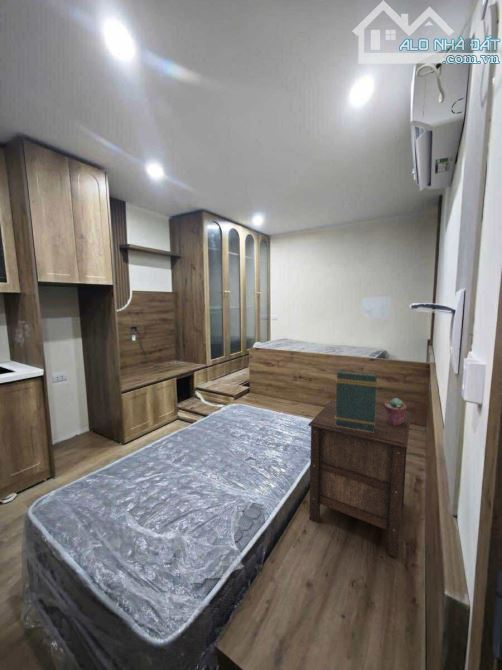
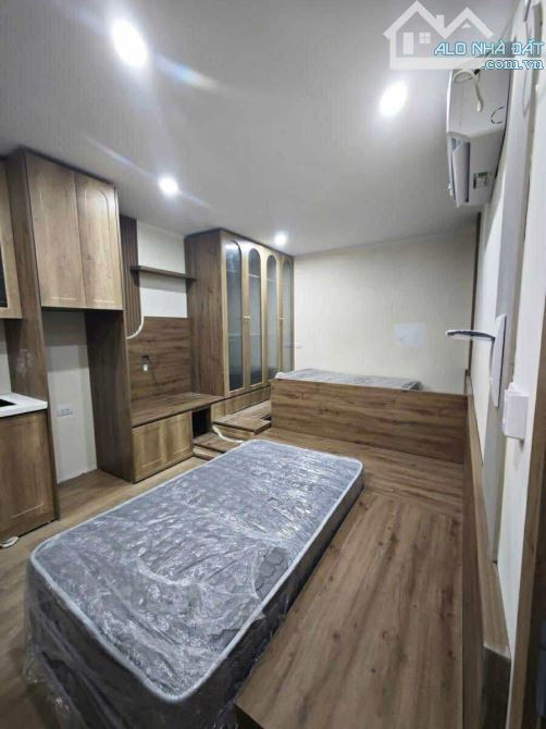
- nightstand [307,398,412,559]
- potted succulent [383,397,408,425]
- book [335,369,378,433]
